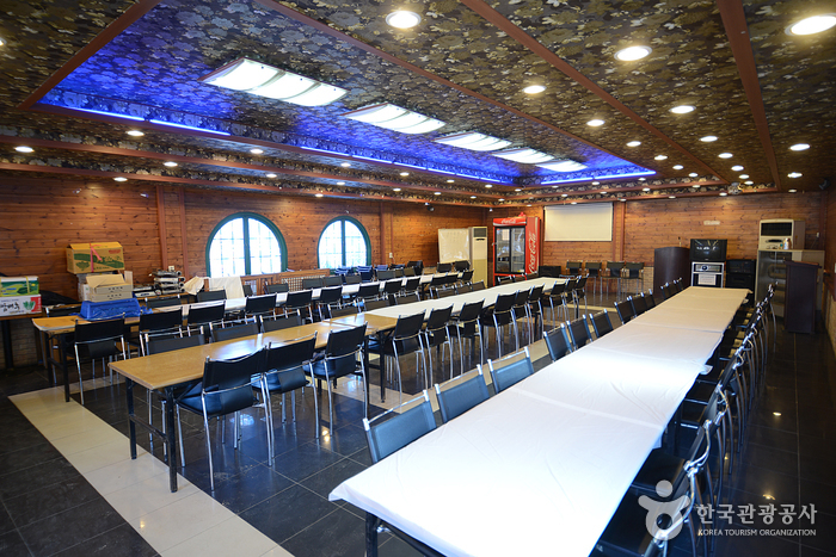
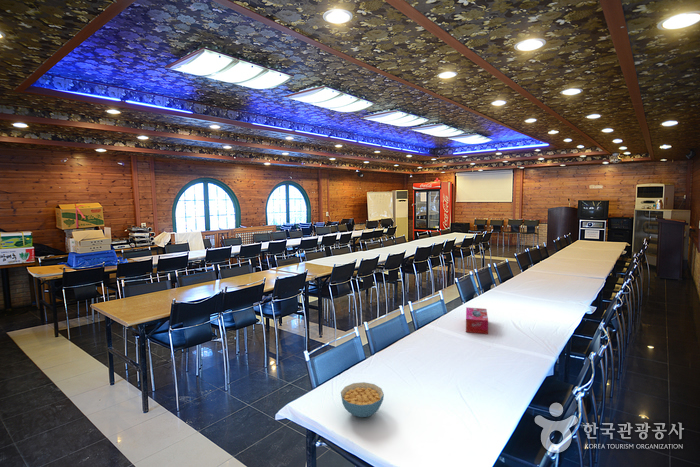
+ tissue box [465,306,489,335]
+ cereal bowl [340,381,385,418]
